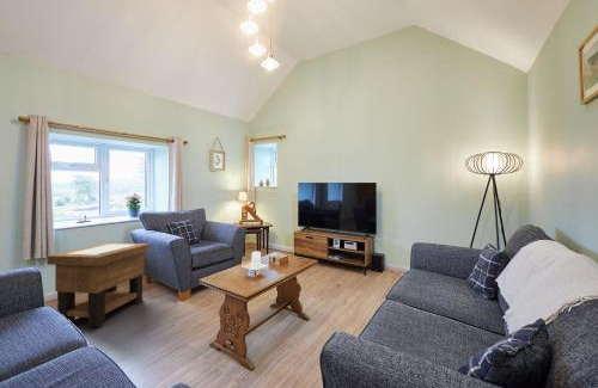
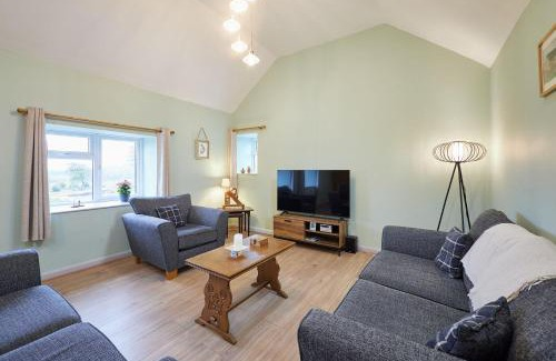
- side table [45,242,151,328]
